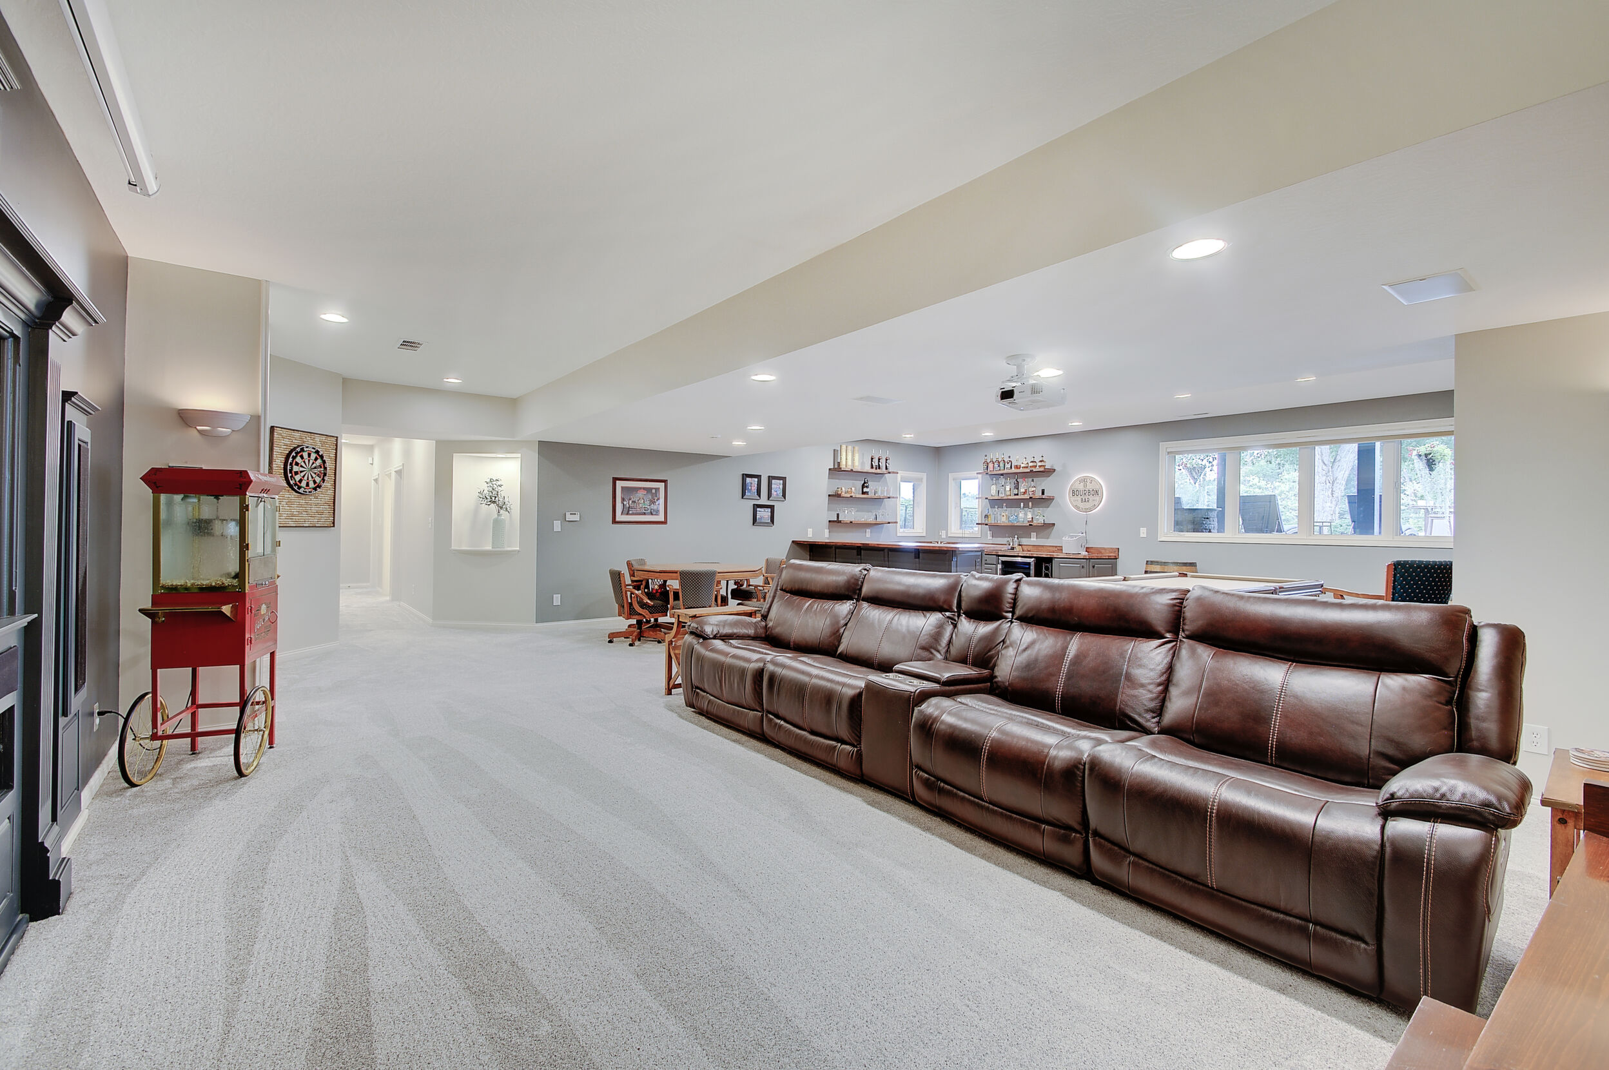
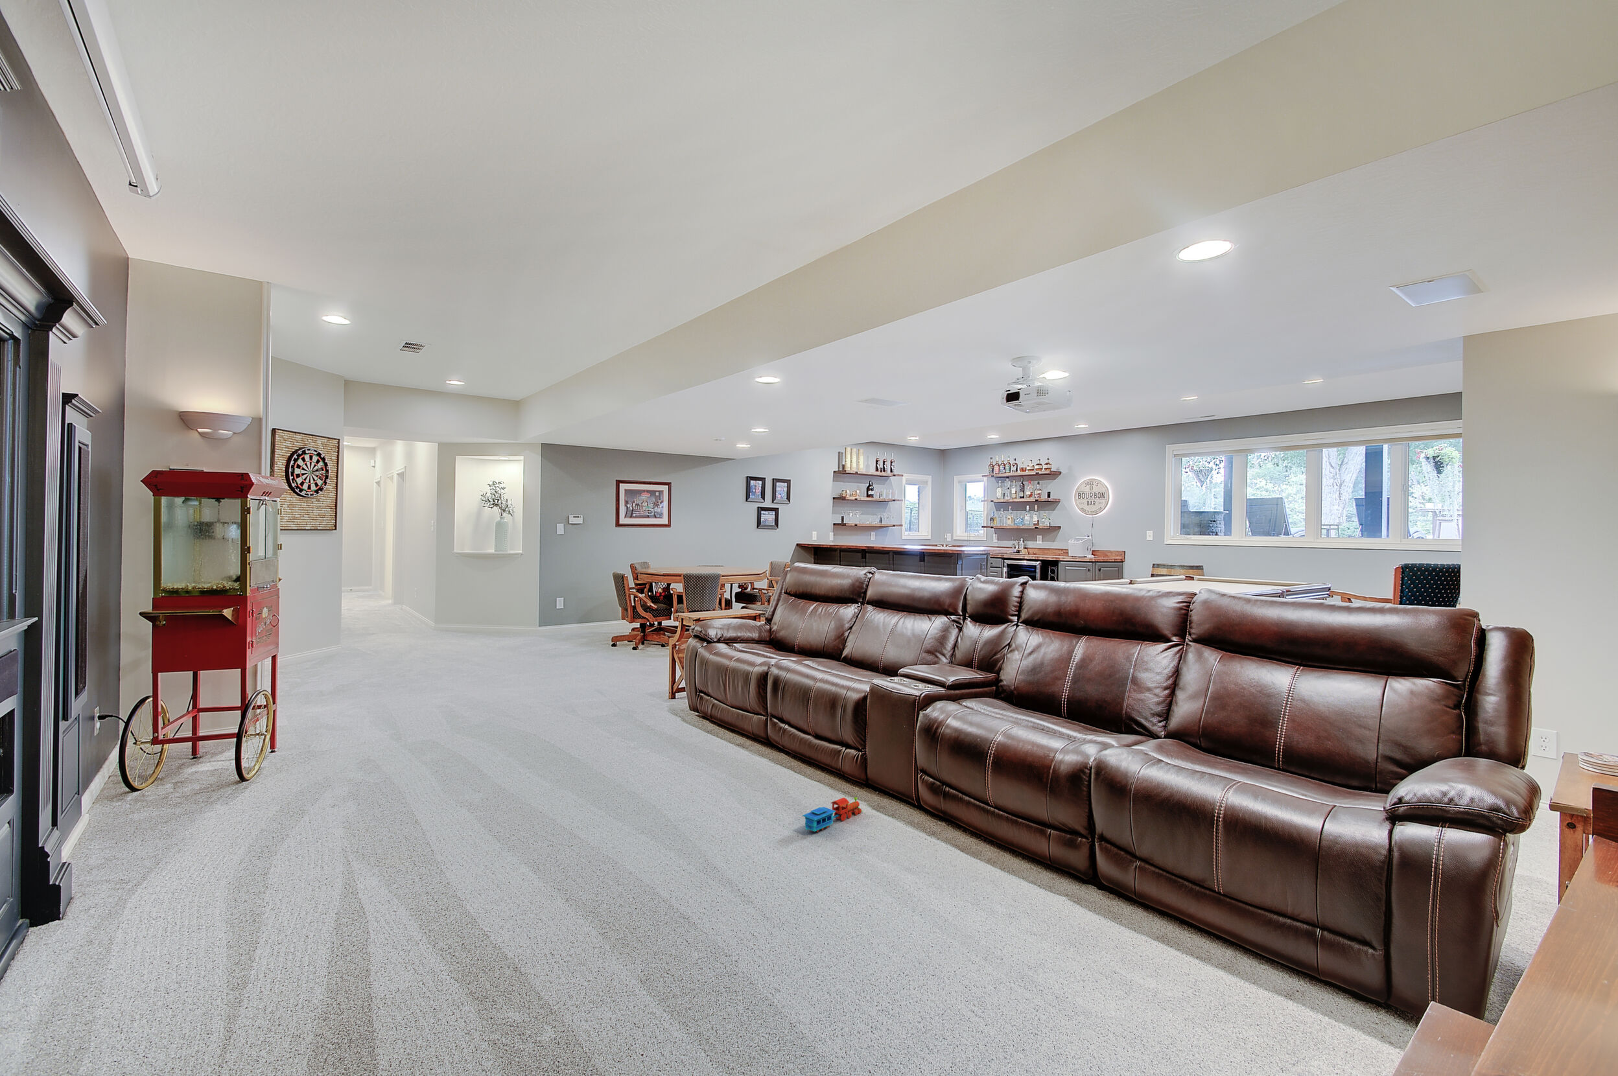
+ toy train [802,796,862,832]
